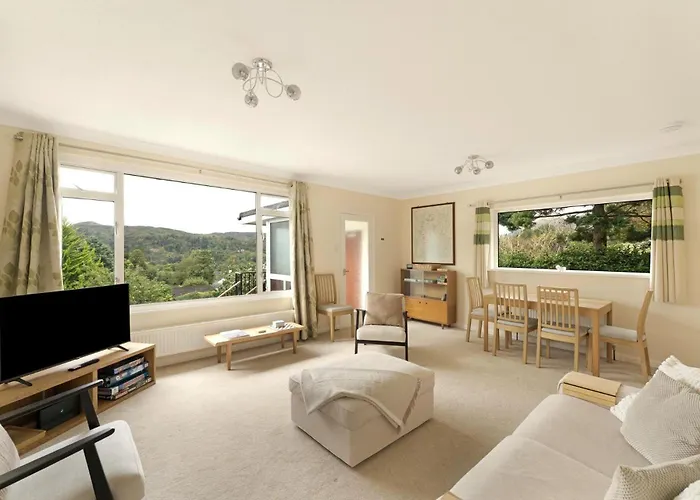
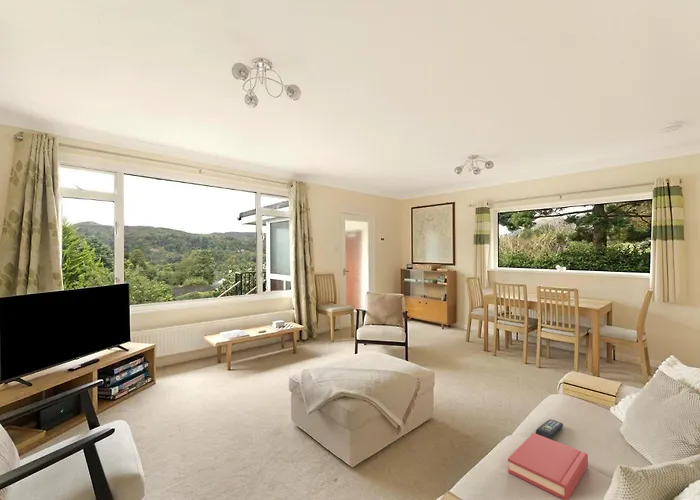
+ remote control [535,418,564,440]
+ hardback book [507,432,589,500]
